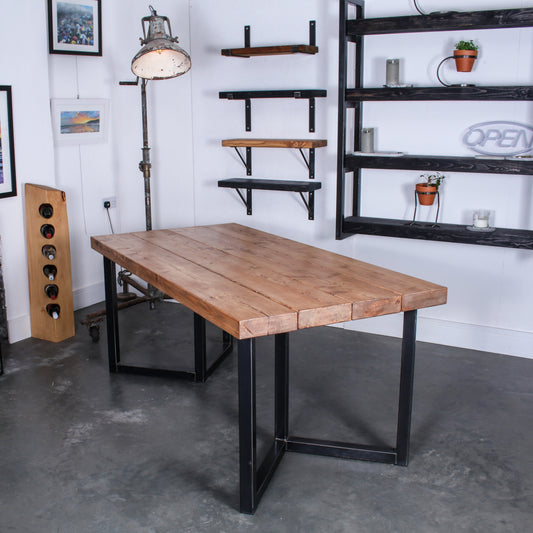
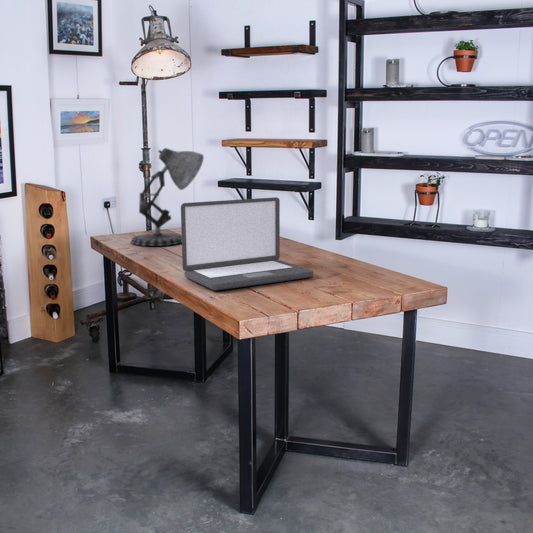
+ laptop [180,196,314,291]
+ desk lamp [130,147,205,247]
